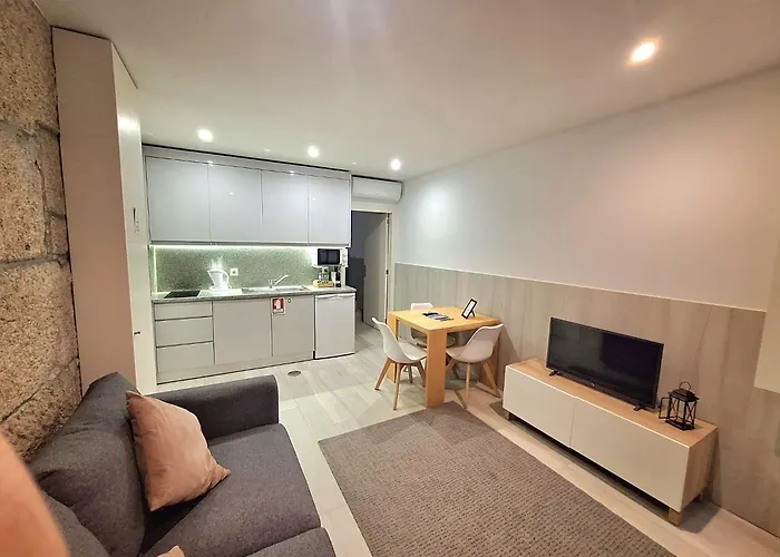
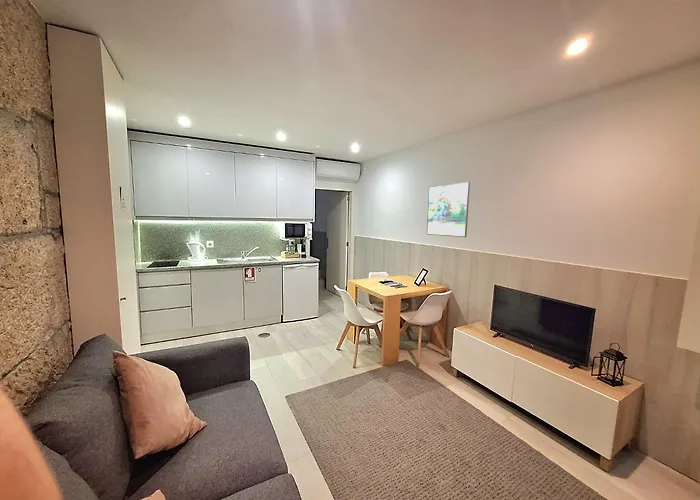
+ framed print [426,181,471,238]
